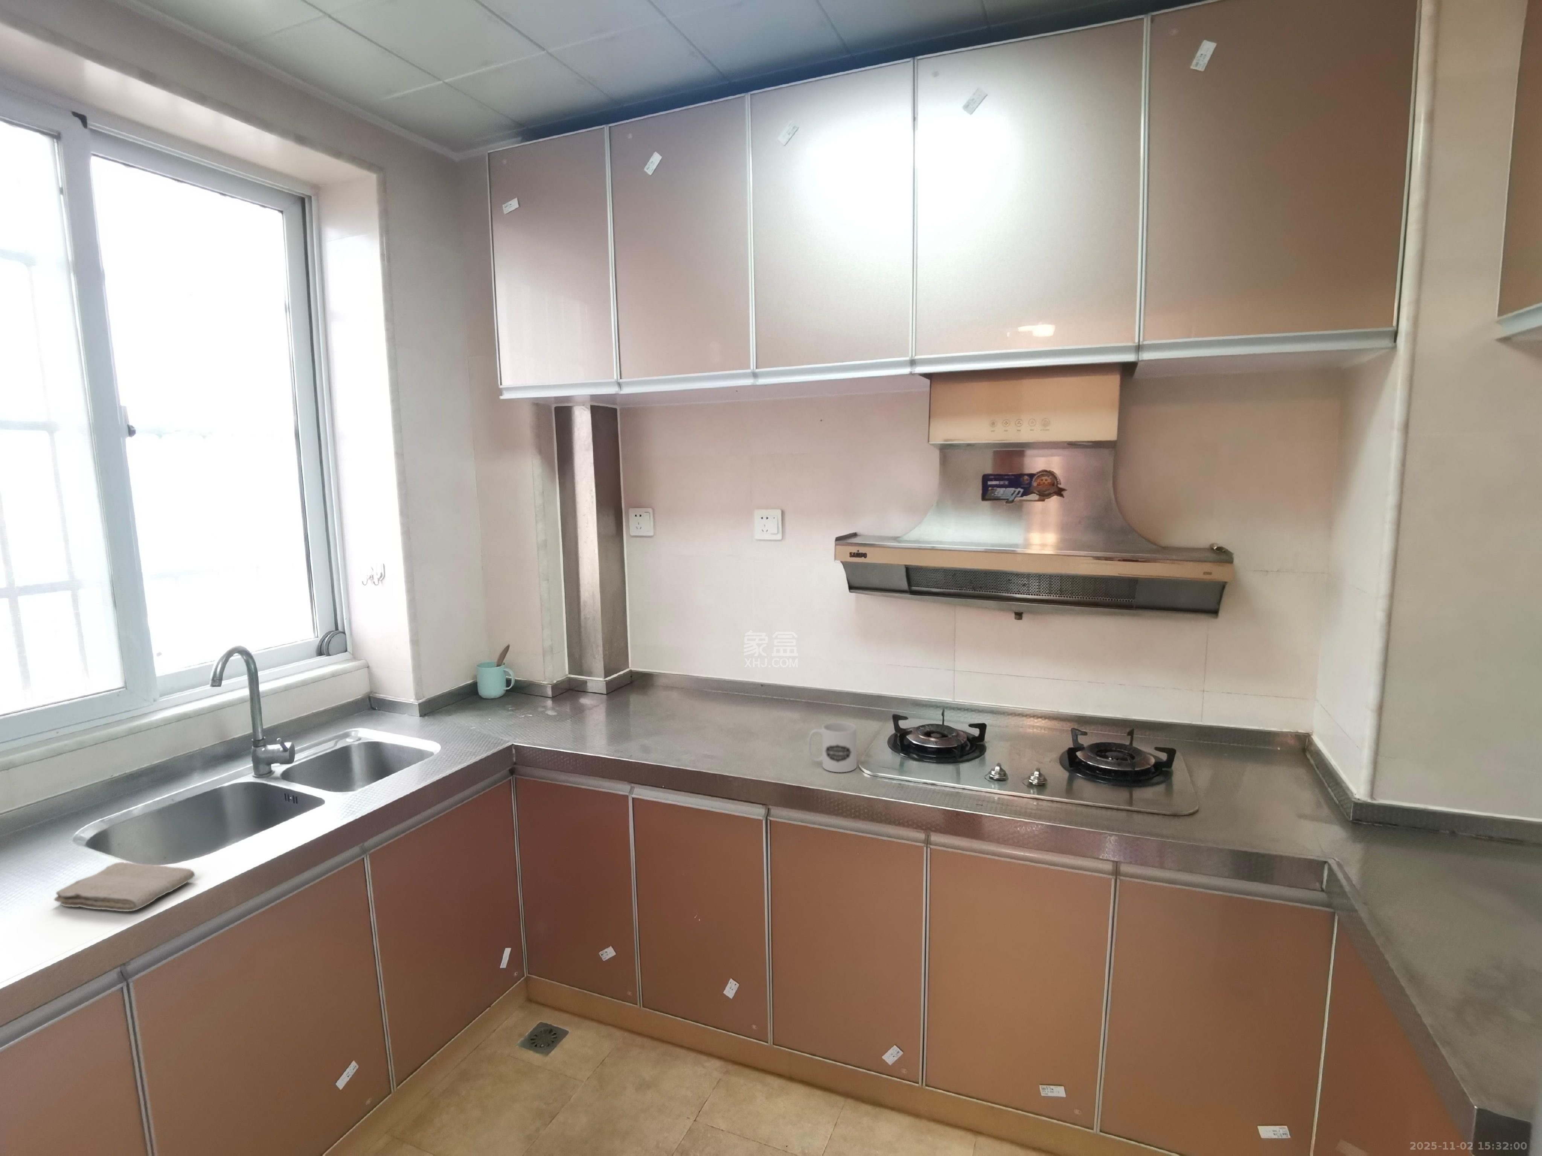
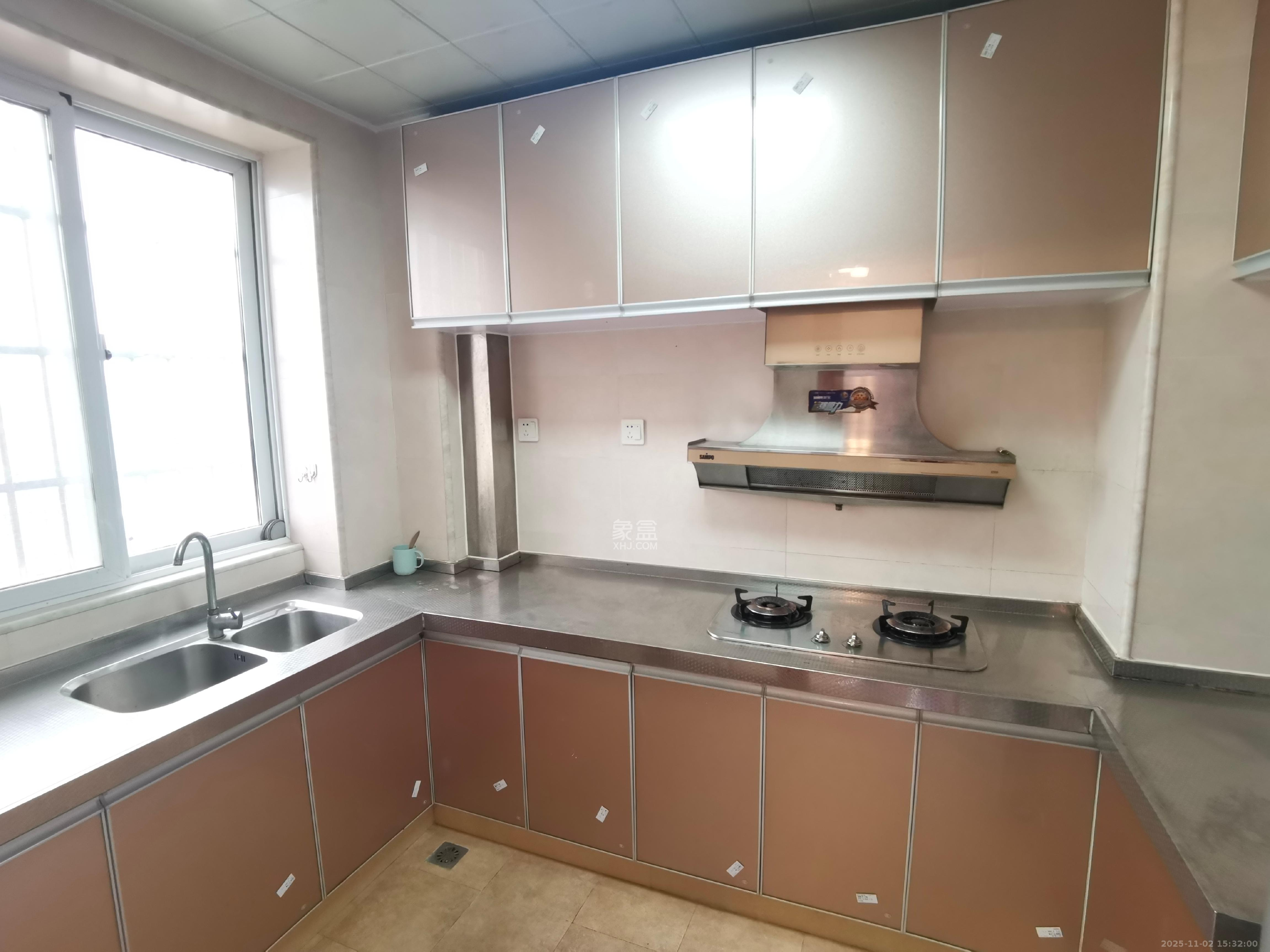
- mug [807,721,857,773]
- washcloth [53,861,195,912]
